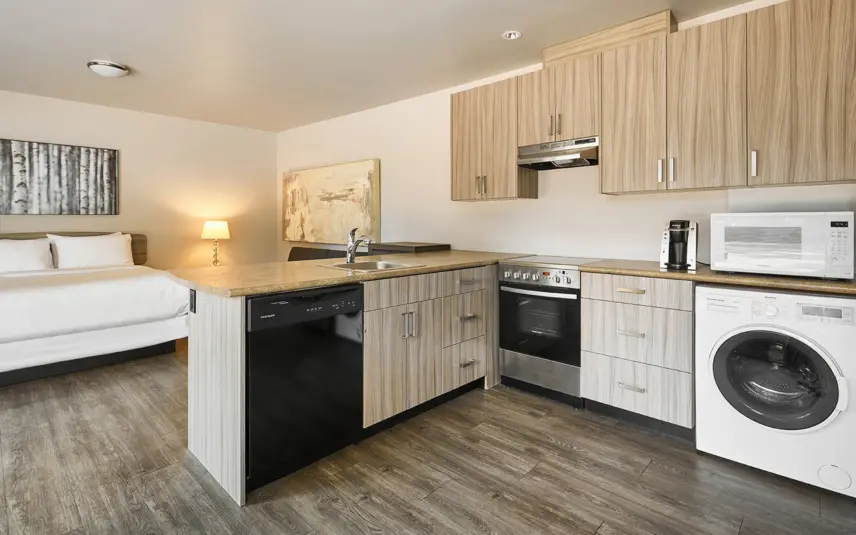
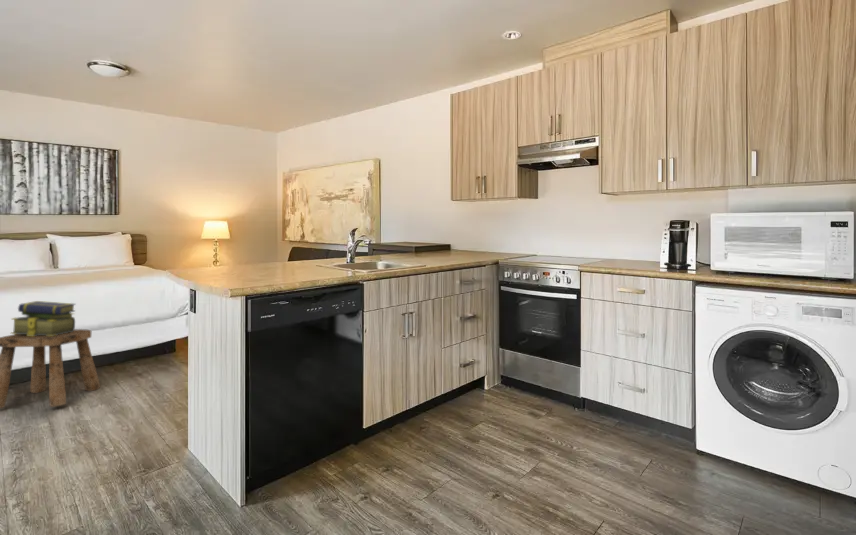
+ stool [0,328,101,409]
+ stack of books [10,300,77,336]
